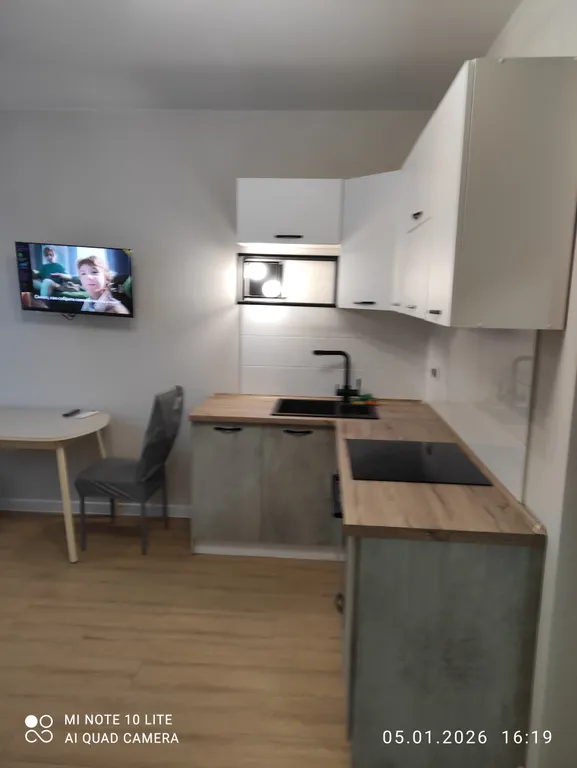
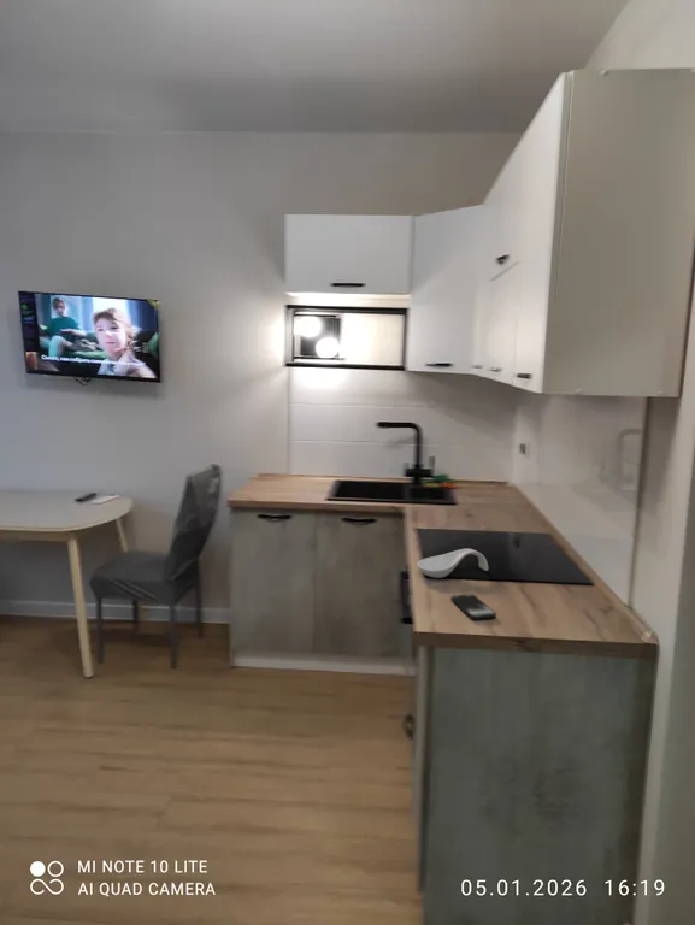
+ smartphone [449,593,497,620]
+ spoon rest [416,548,489,579]
